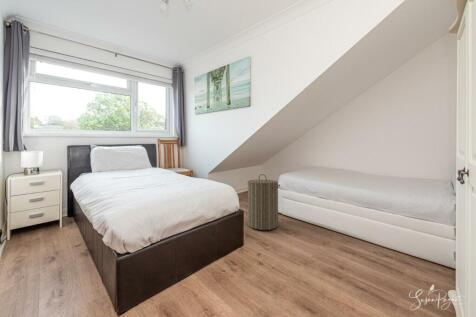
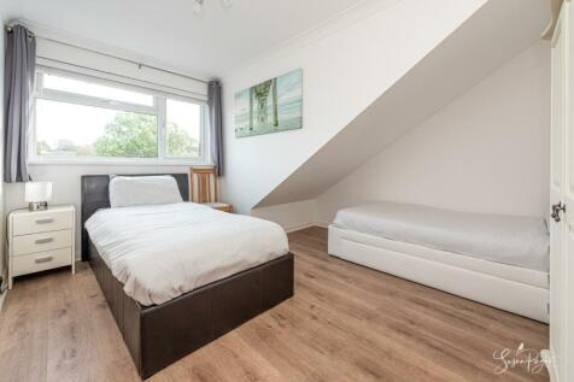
- laundry hamper [247,173,281,231]
